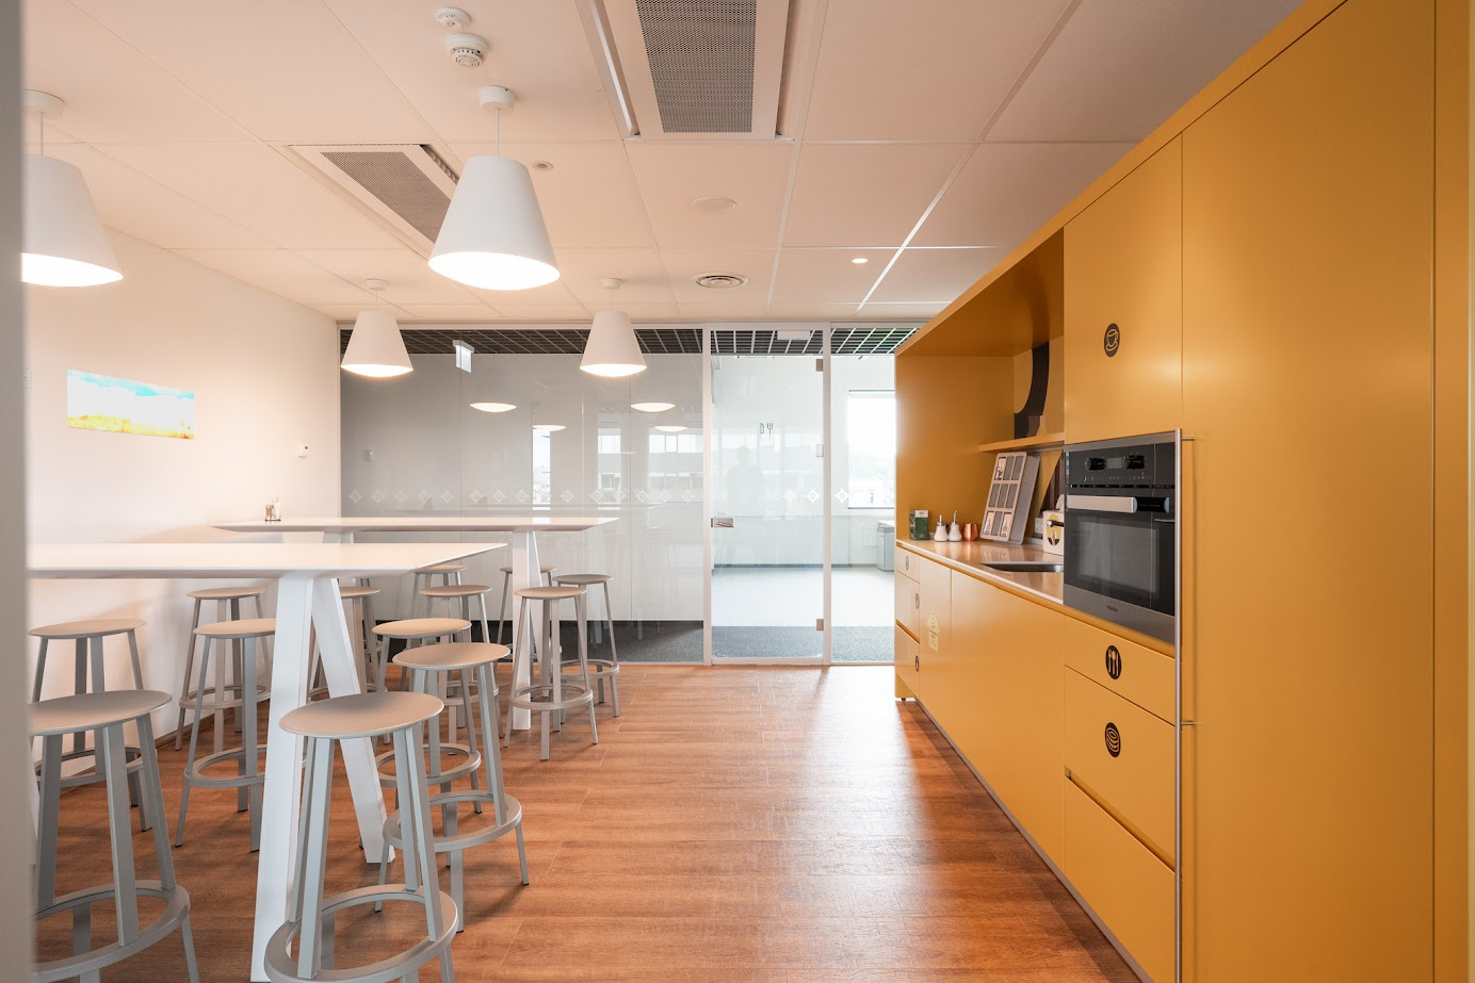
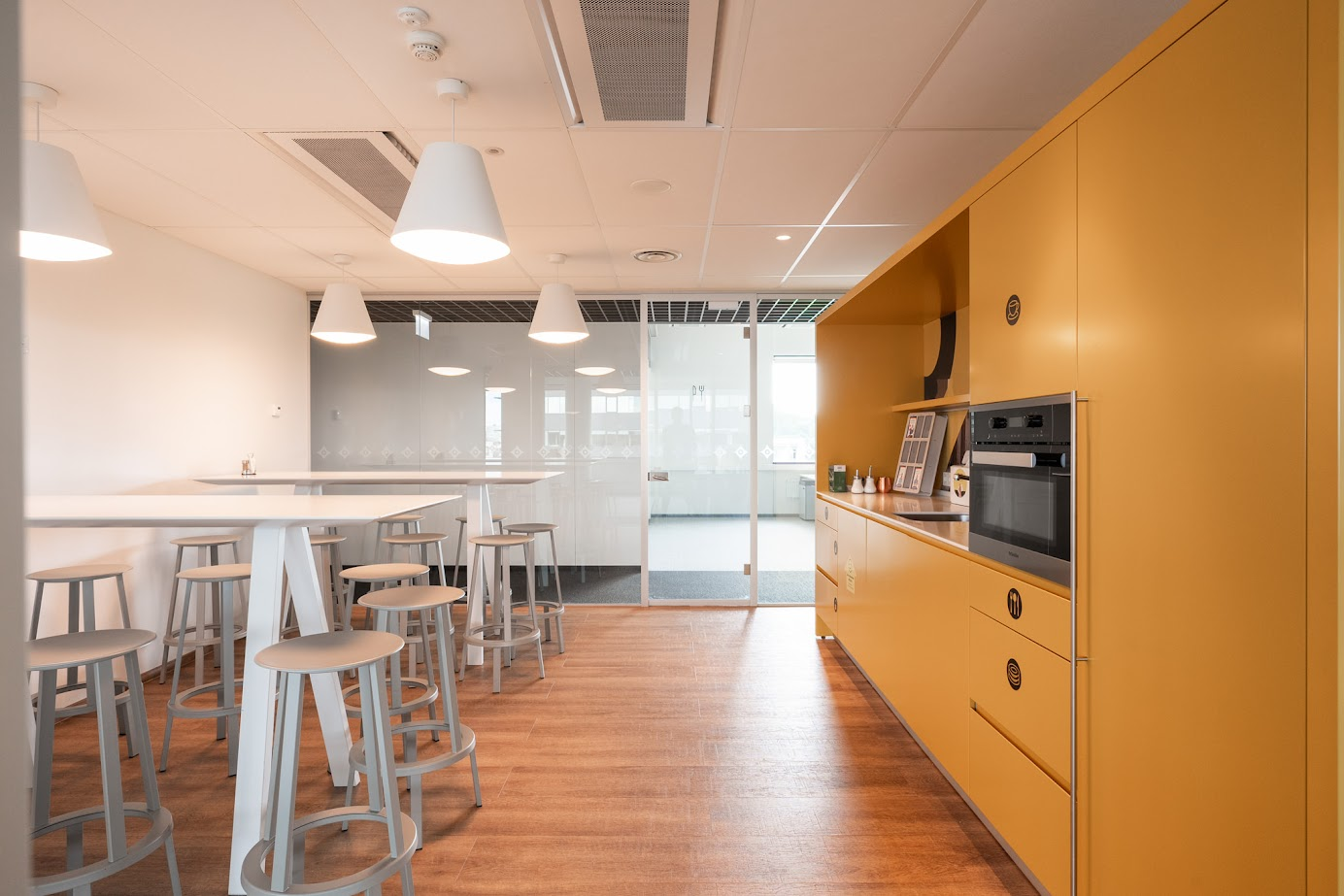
- wall art [65,370,195,440]
